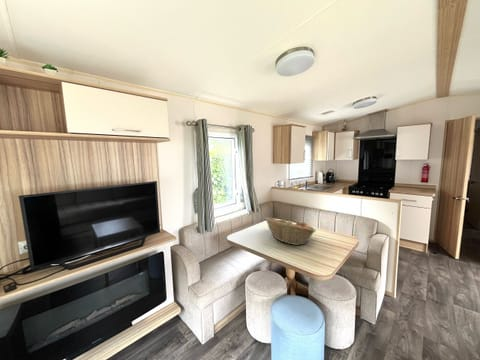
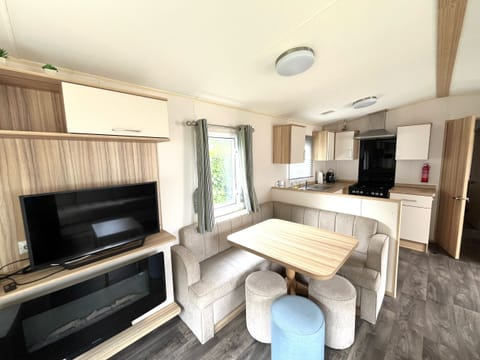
- fruit basket [263,216,317,246]
